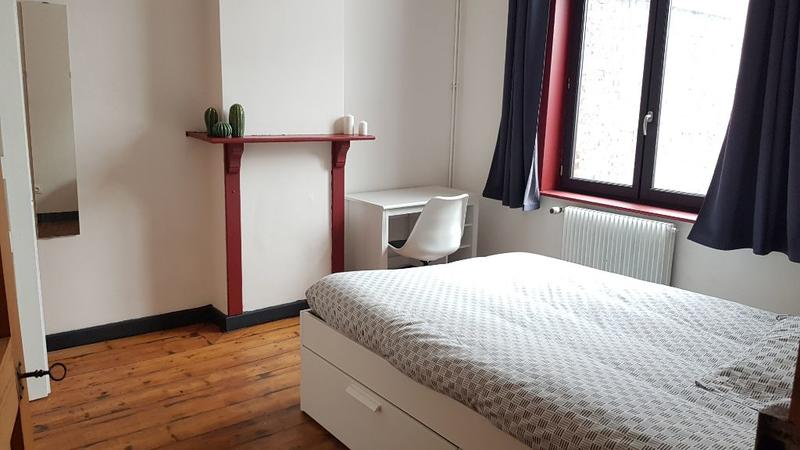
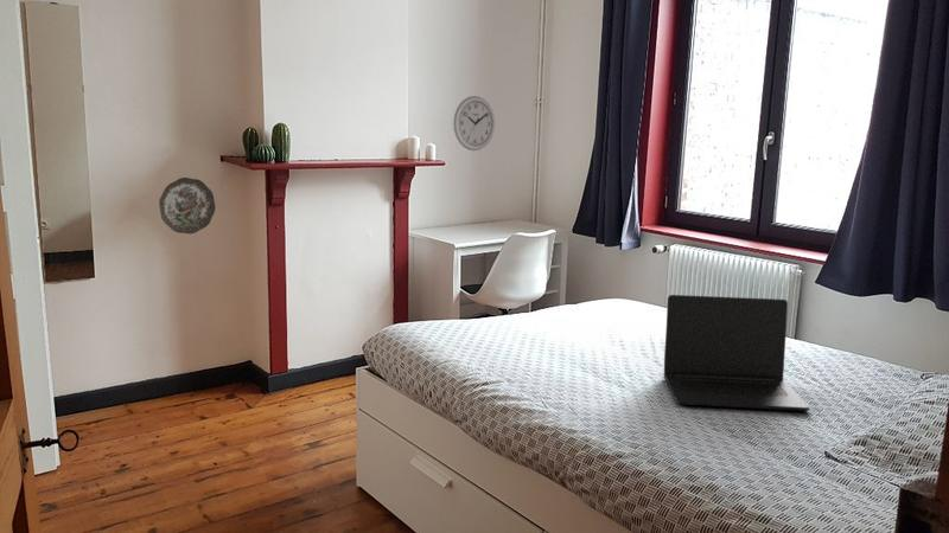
+ wall clock [452,95,496,152]
+ decorative plate [158,176,216,235]
+ laptop [663,294,810,412]
